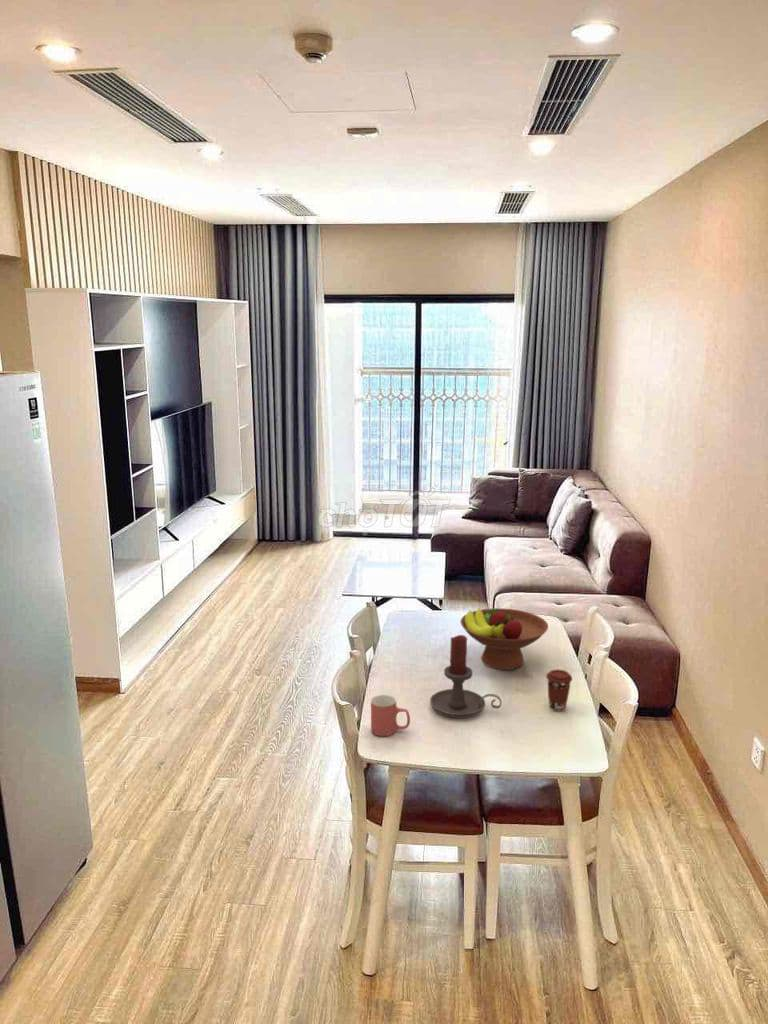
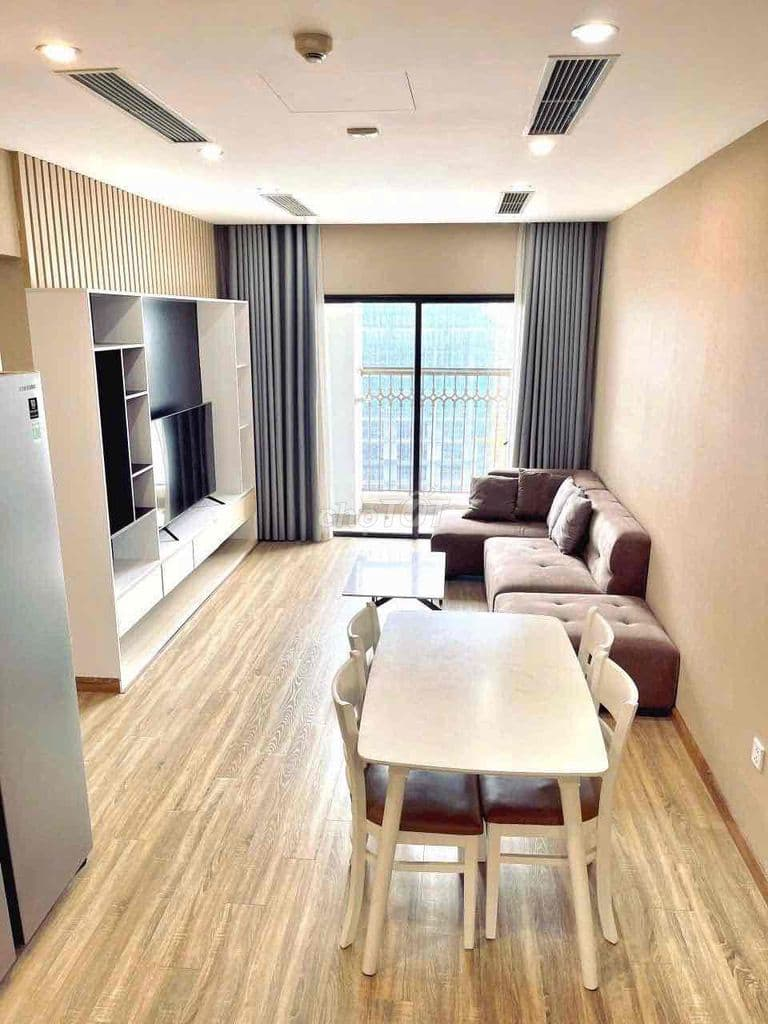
- fruit bowl [459,607,549,671]
- coffee cup [545,668,573,712]
- mug [370,694,411,737]
- candle holder [429,634,503,719]
